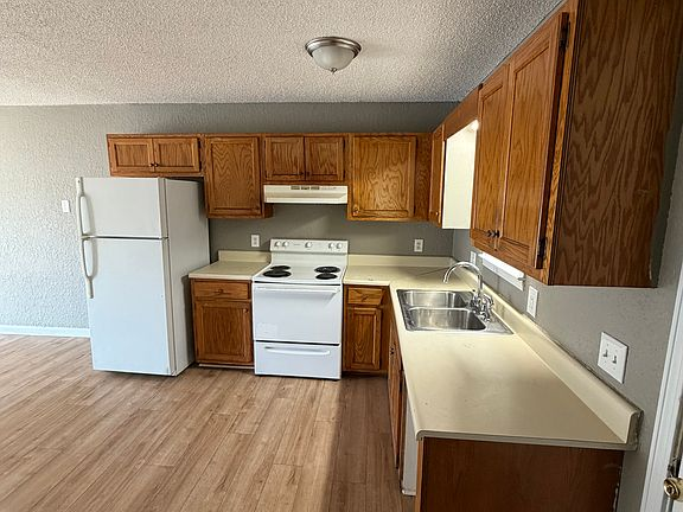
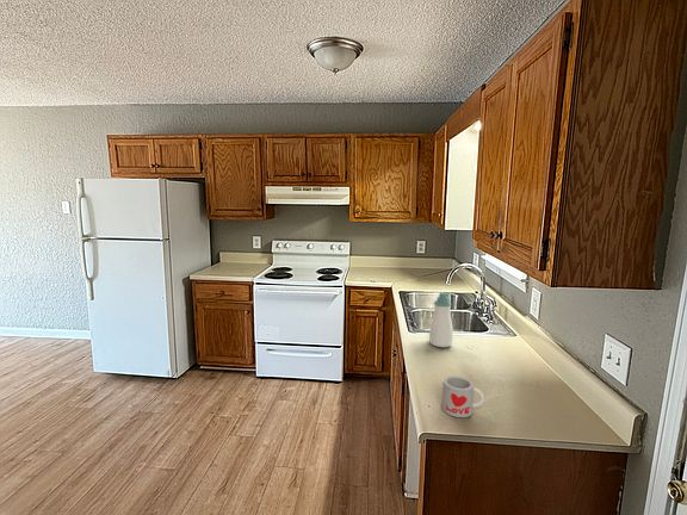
+ soap bottle [428,291,454,348]
+ mug [441,374,485,418]
